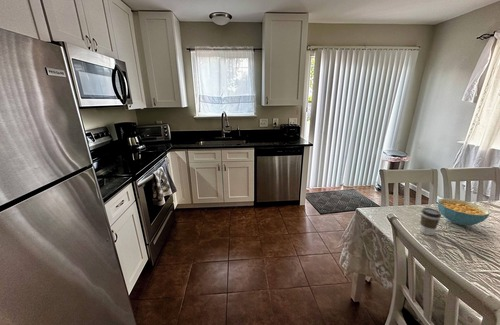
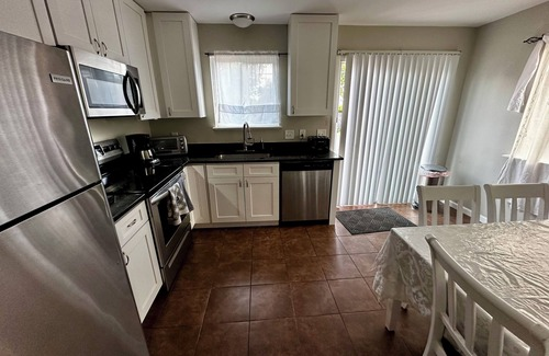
- cereal bowl [437,197,490,226]
- coffee cup [419,207,442,236]
